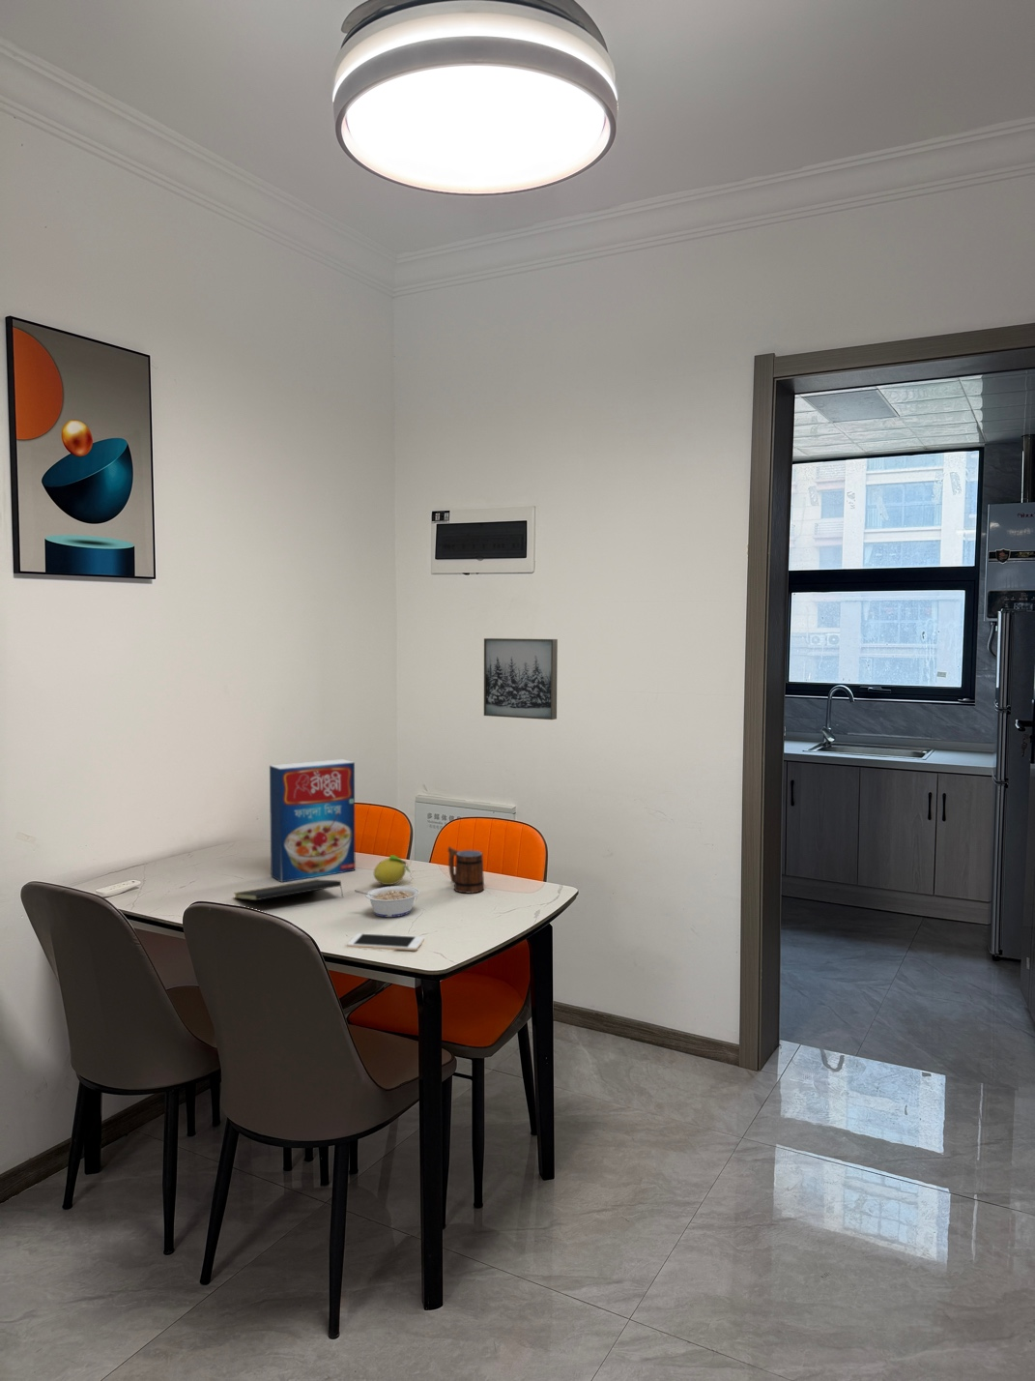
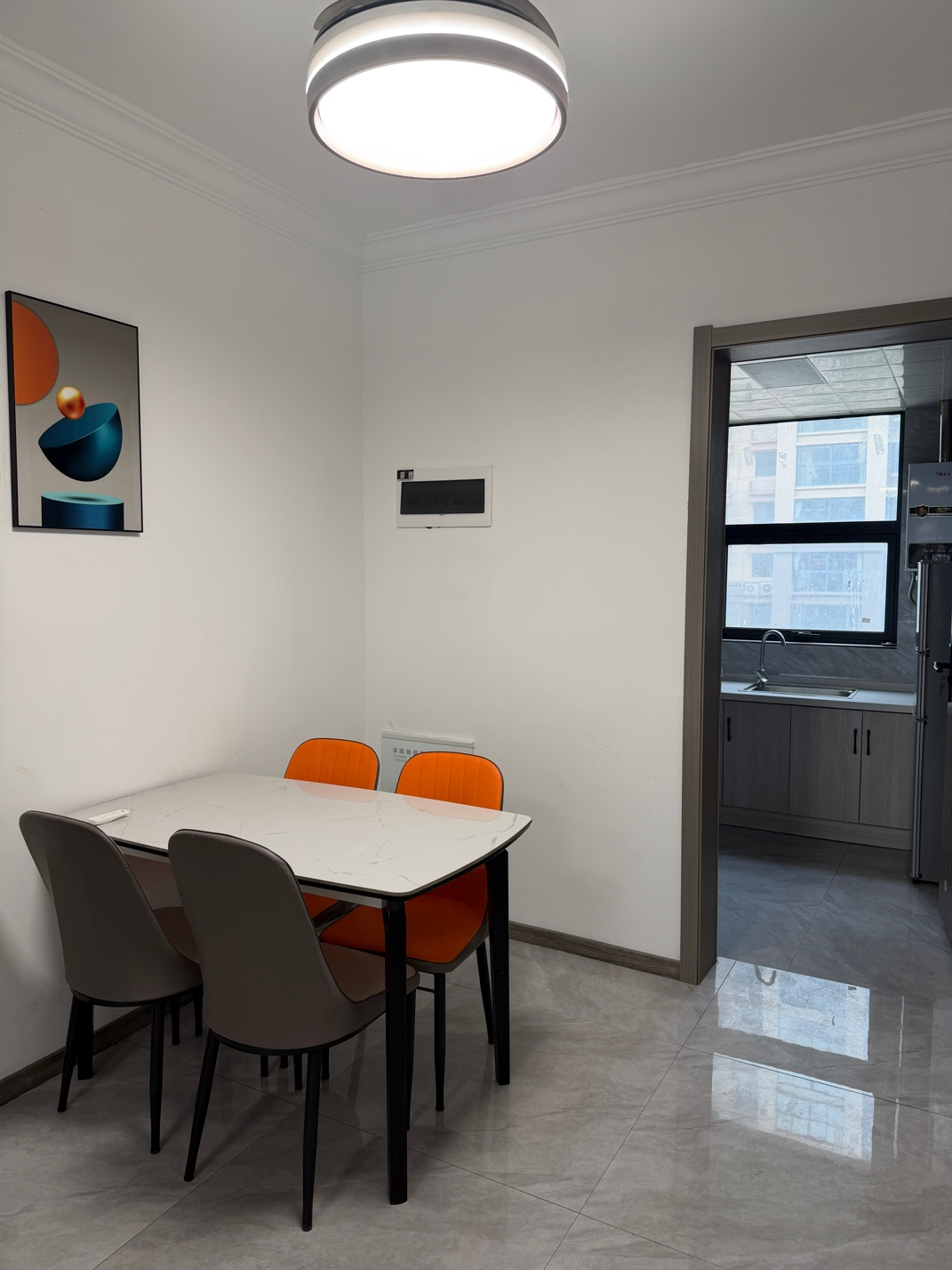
- fruit [373,854,412,886]
- mug [447,845,485,894]
- legume [353,885,421,918]
- notepad [233,879,344,901]
- cereal box [269,758,357,883]
- wall art [483,637,559,721]
- cell phone [346,932,425,951]
